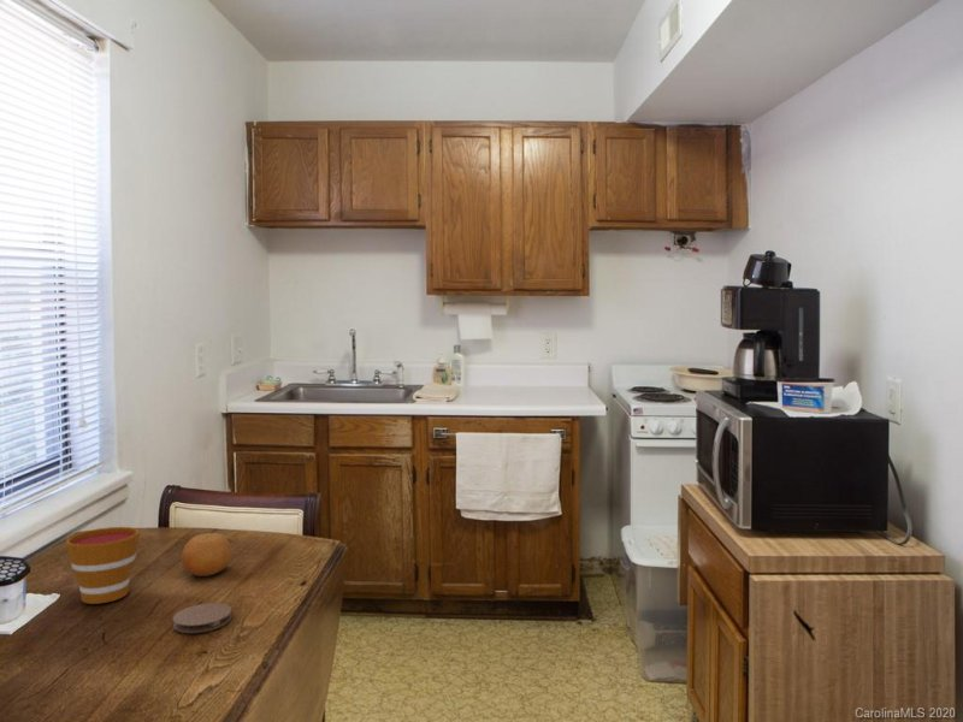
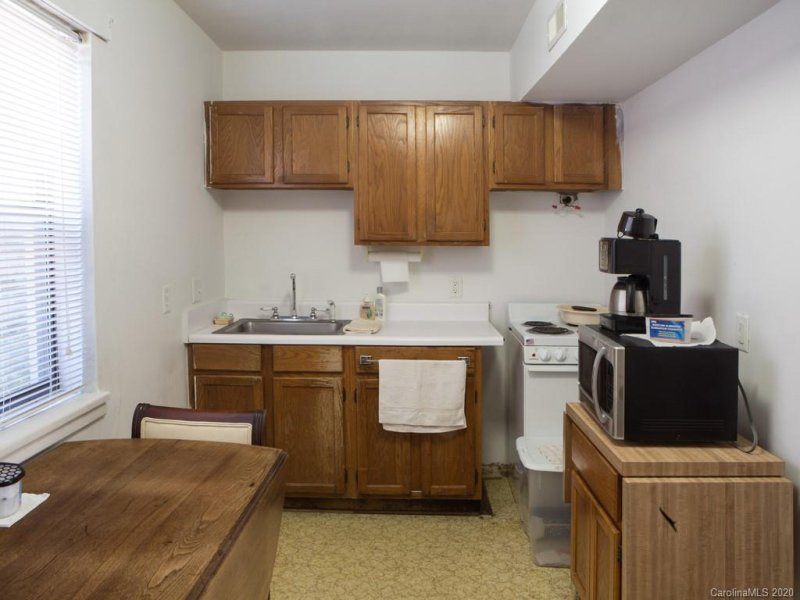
- cup [65,526,141,605]
- fruit [181,532,232,578]
- coaster [171,602,234,634]
